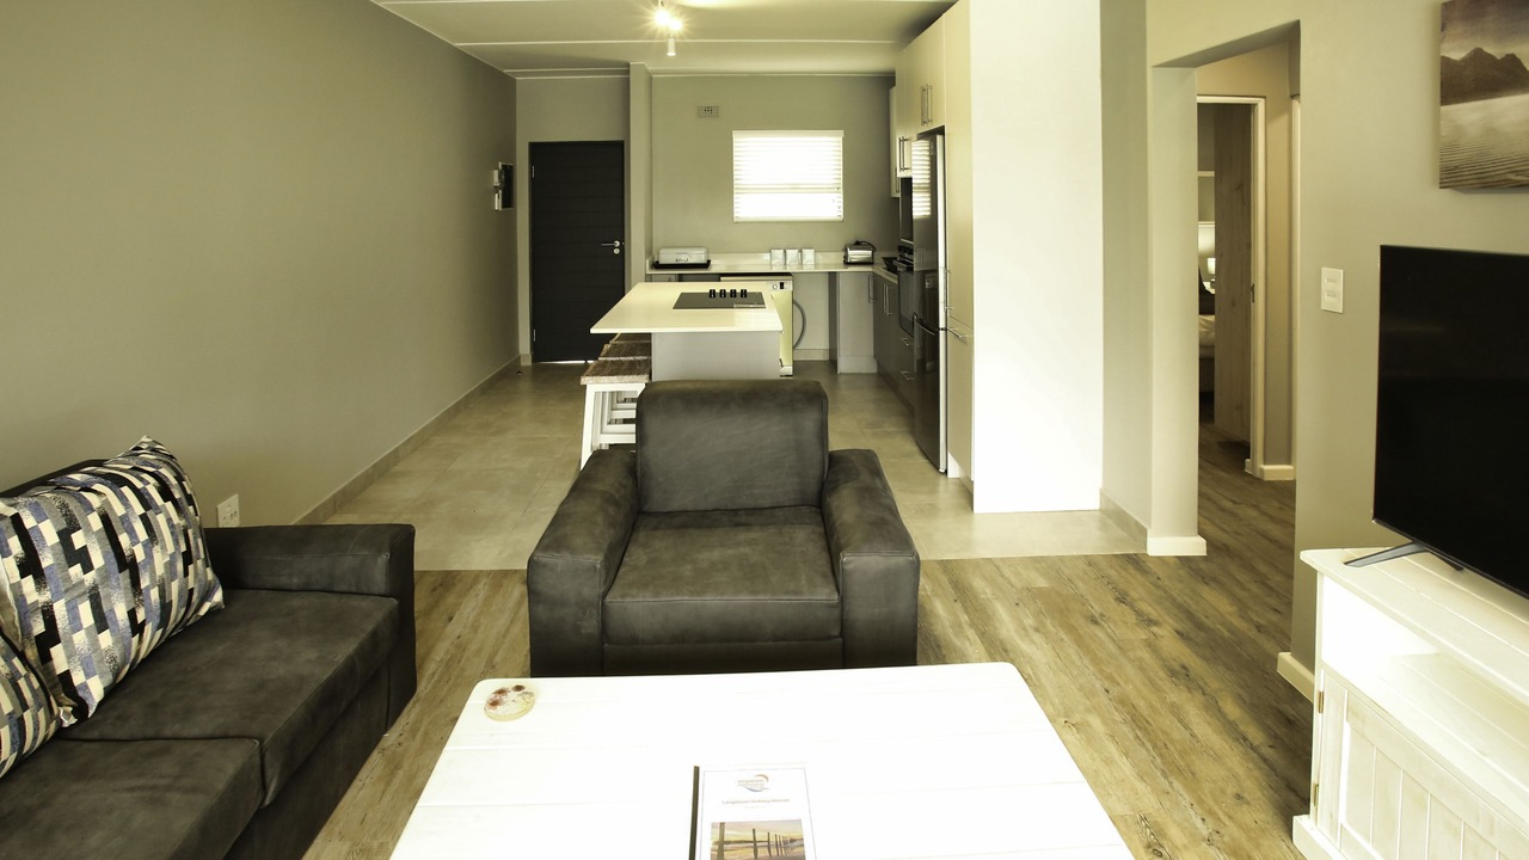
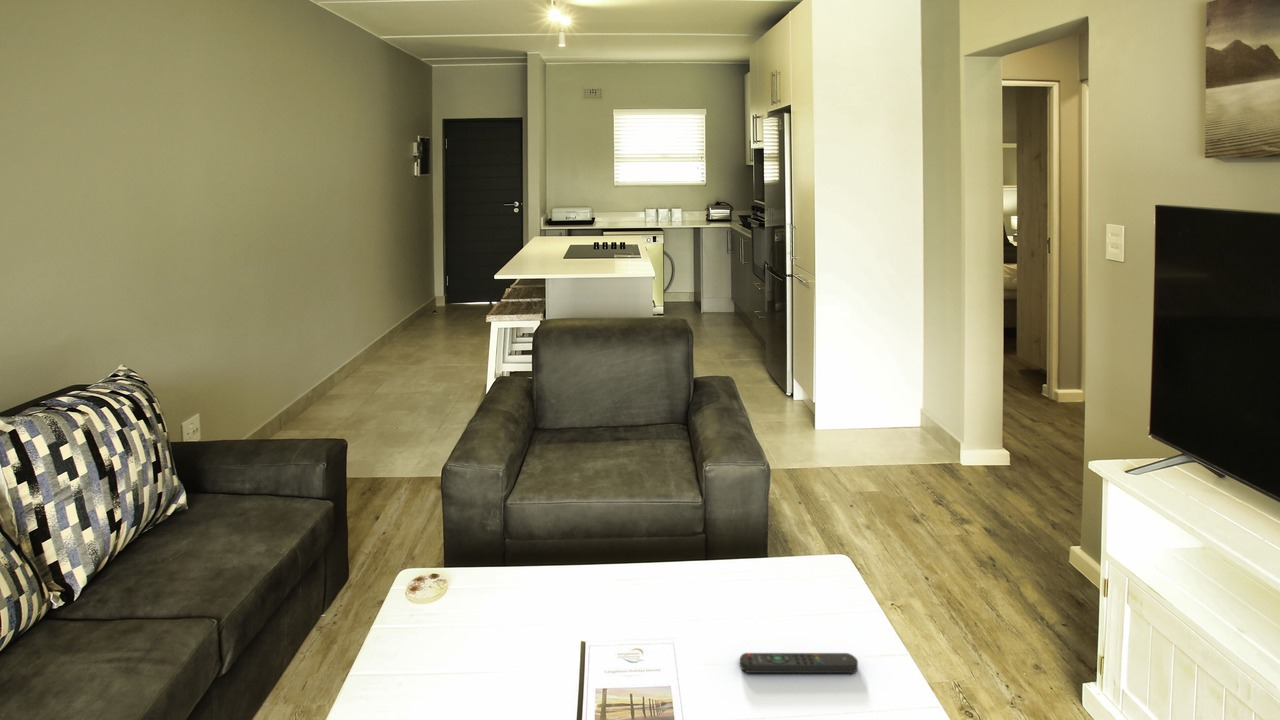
+ remote control [739,652,859,674]
